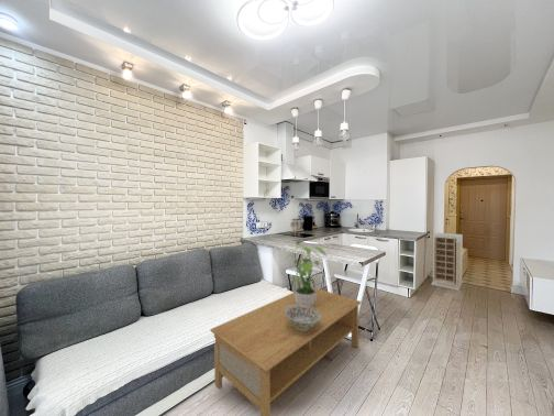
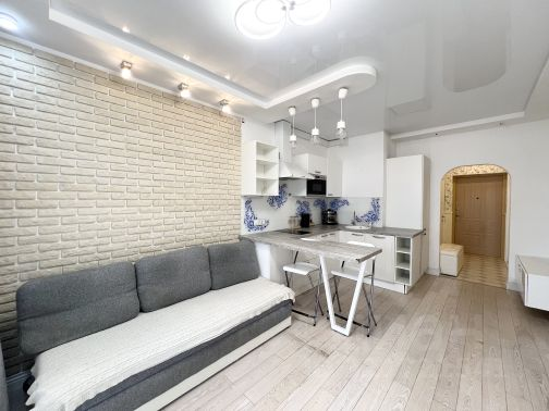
- potted plant [285,240,329,307]
- cabinet [431,232,464,292]
- decorative bowl [285,305,321,331]
- coffee table [209,286,363,416]
